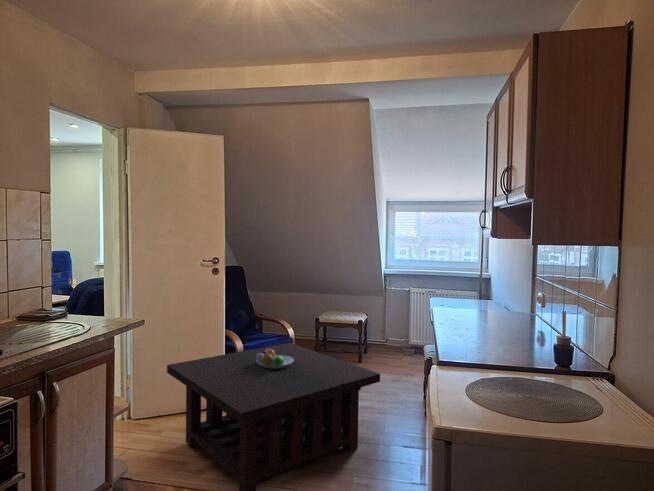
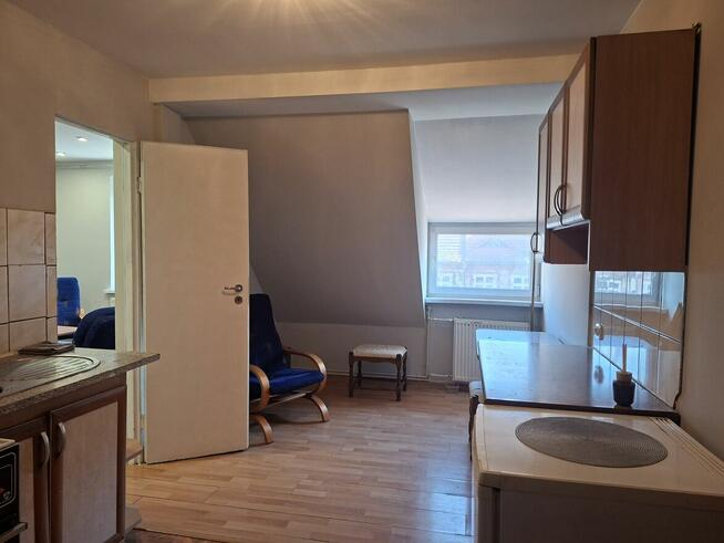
- fruit bowl [256,348,294,369]
- coffee table [166,342,381,491]
